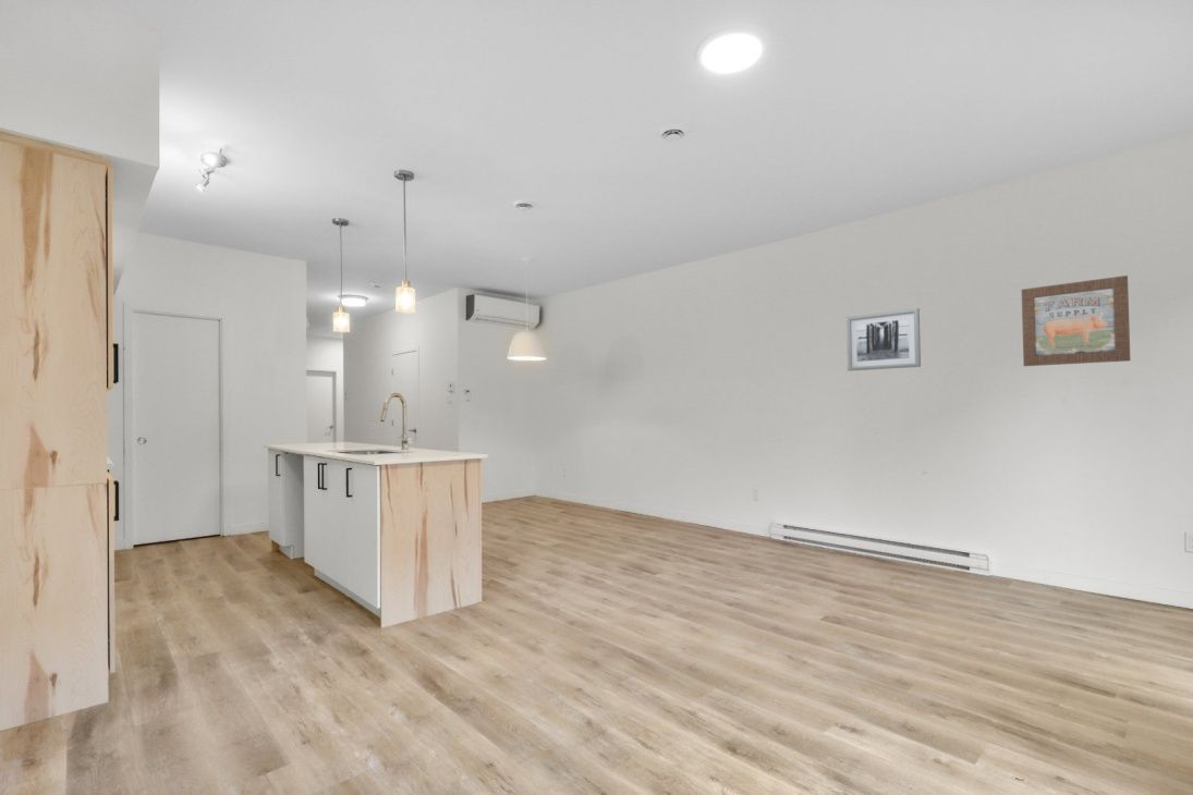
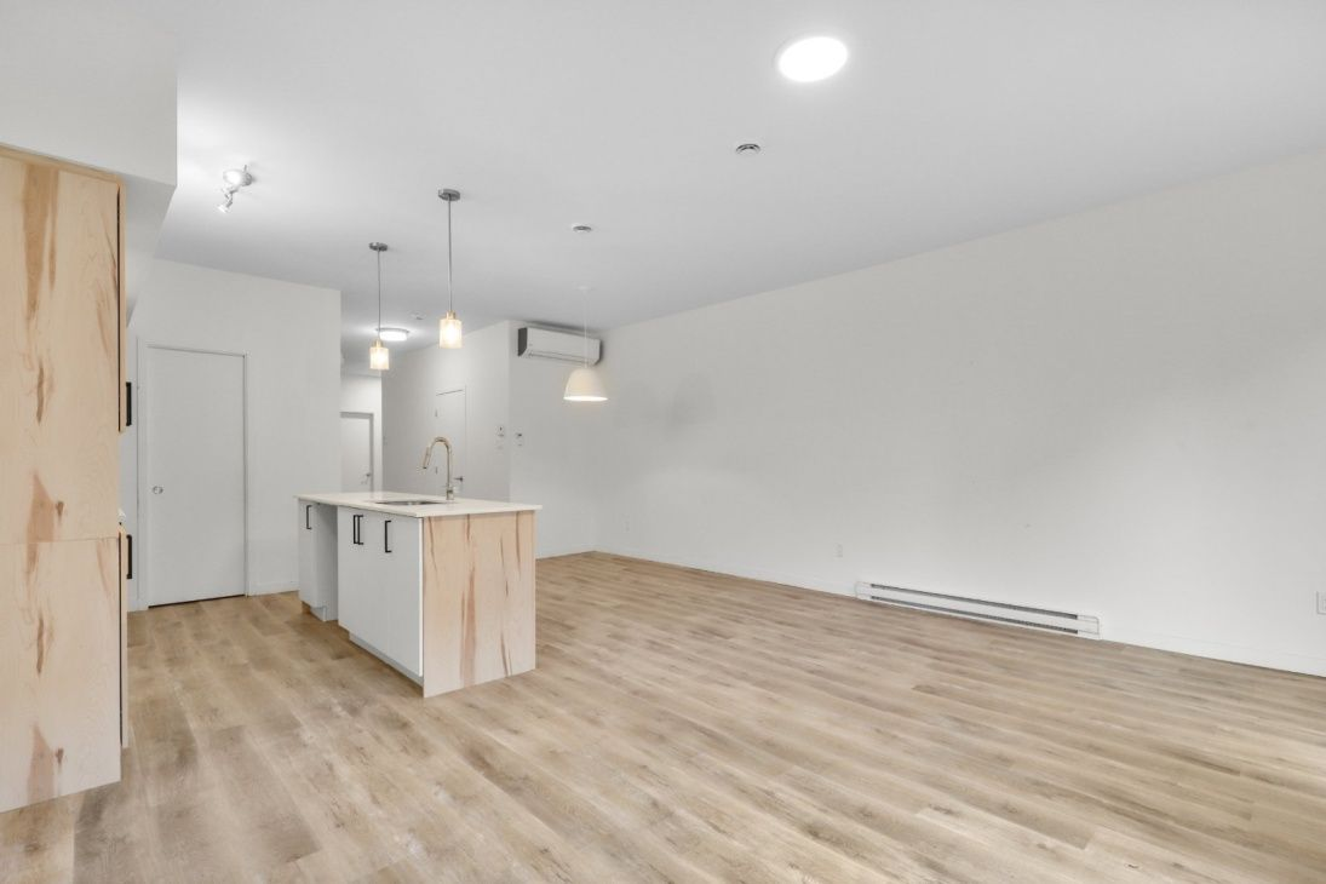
- wall art [1021,274,1131,367]
- wall art [845,307,922,371]
